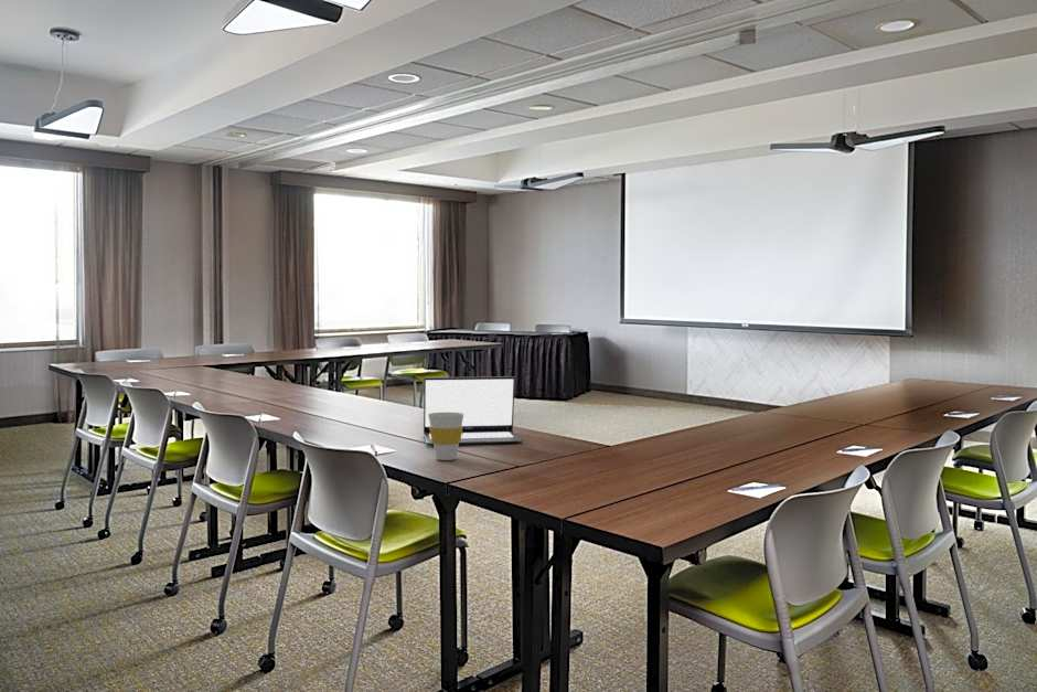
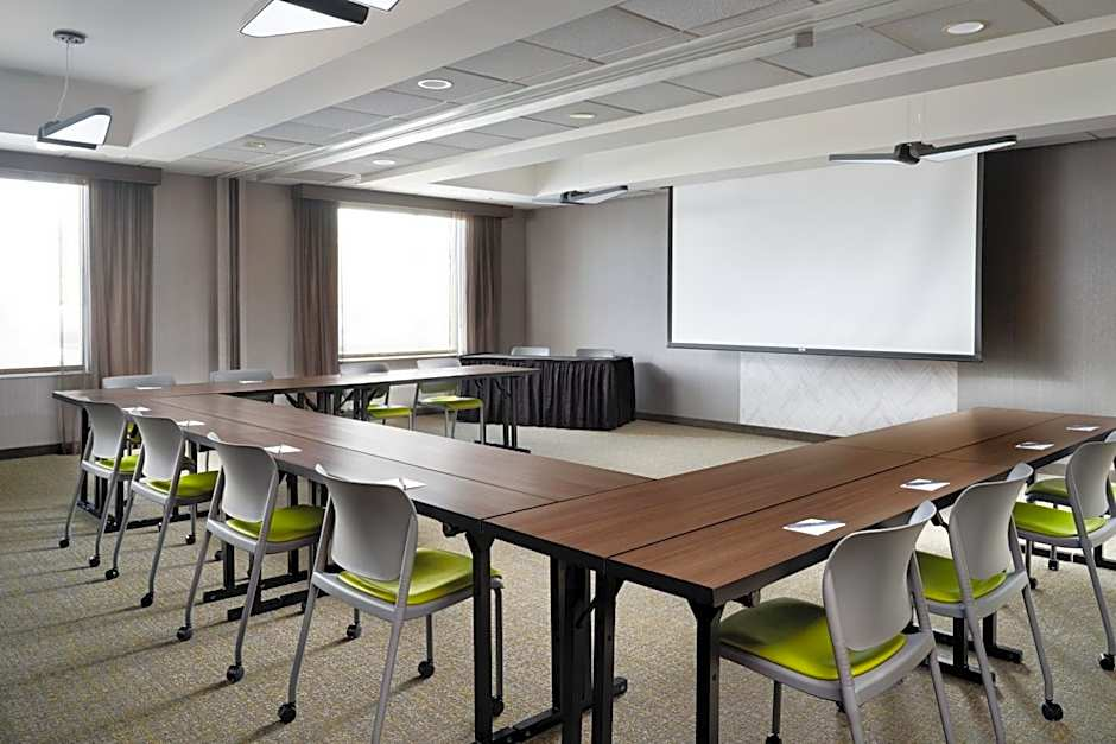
- laptop [423,375,523,446]
- cup [428,412,464,461]
